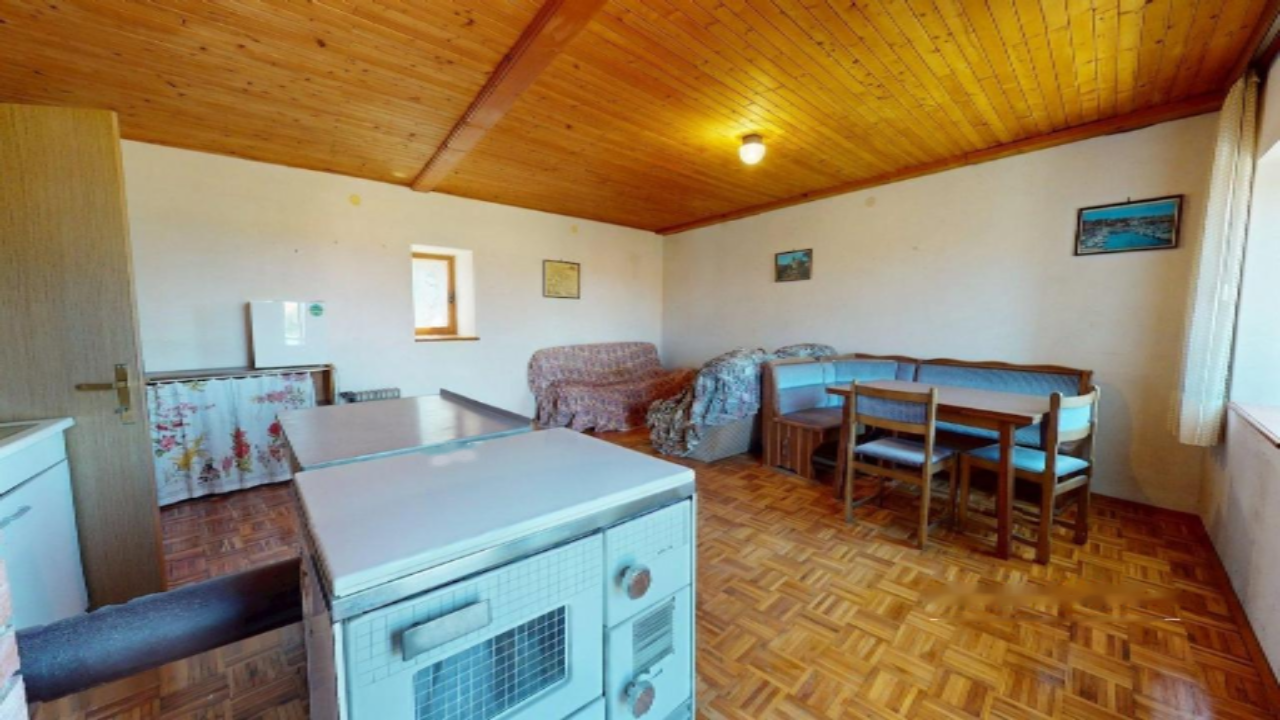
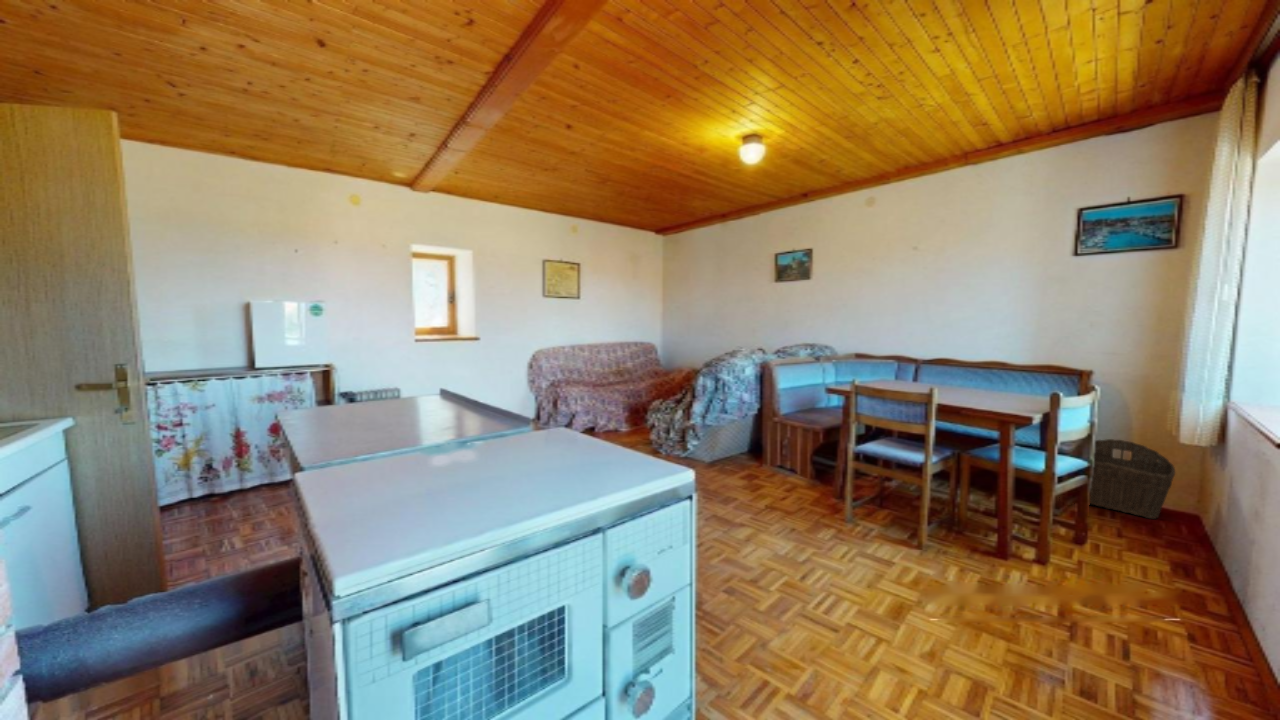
+ wicker basket [1089,438,1177,520]
